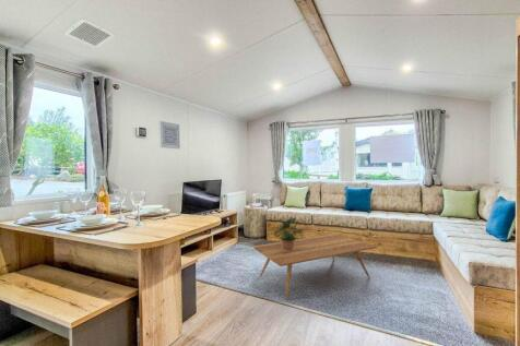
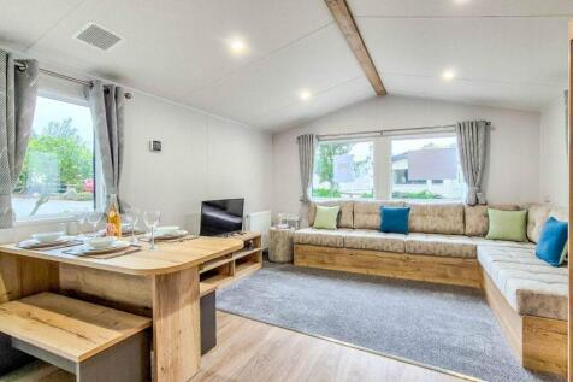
- potted plant [270,216,305,251]
- coffee table [251,232,378,300]
- wall art [158,120,181,150]
